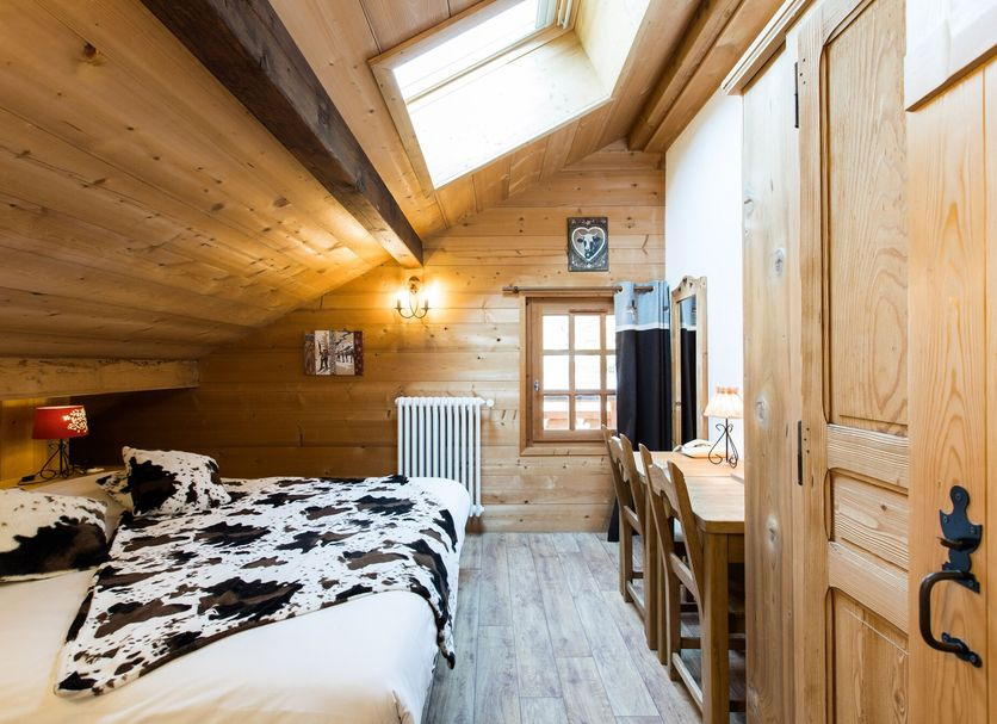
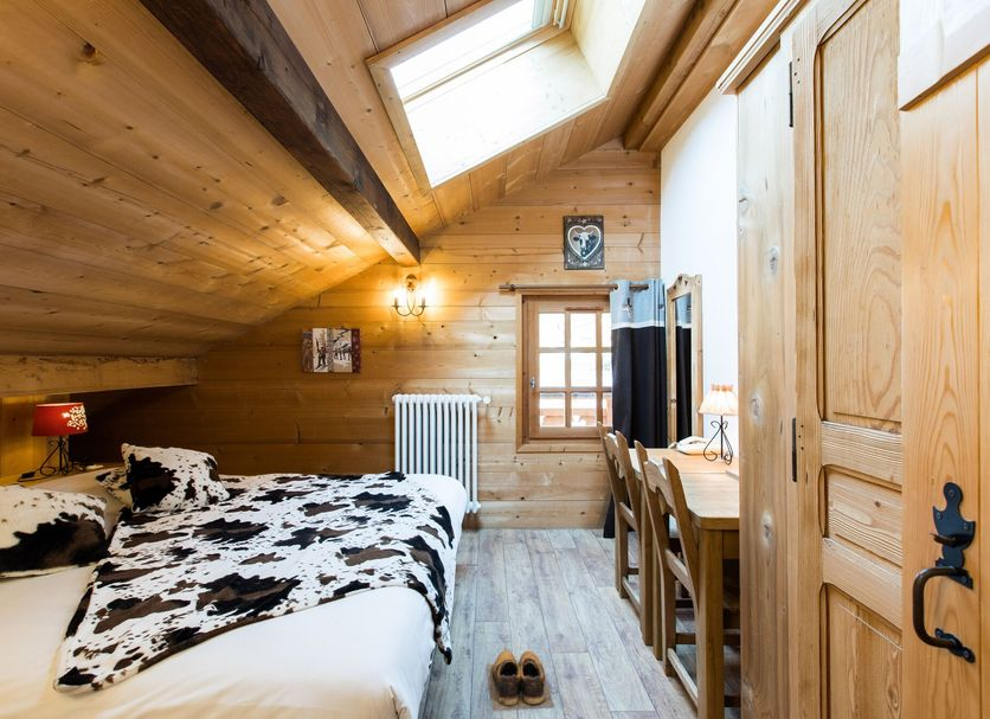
+ shoes [486,649,555,711]
